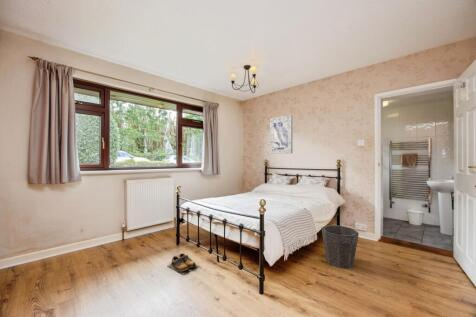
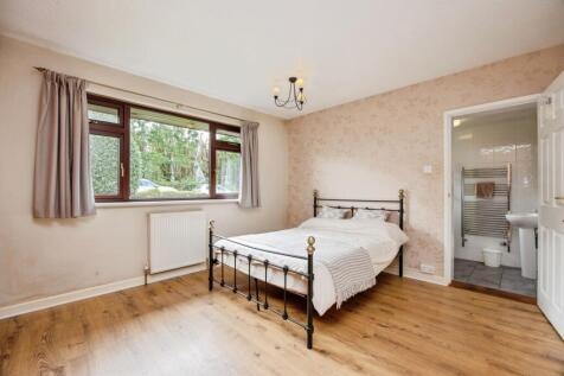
- waste bin [320,224,360,269]
- shoes [167,252,200,276]
- wall art [269,114,293,155]
